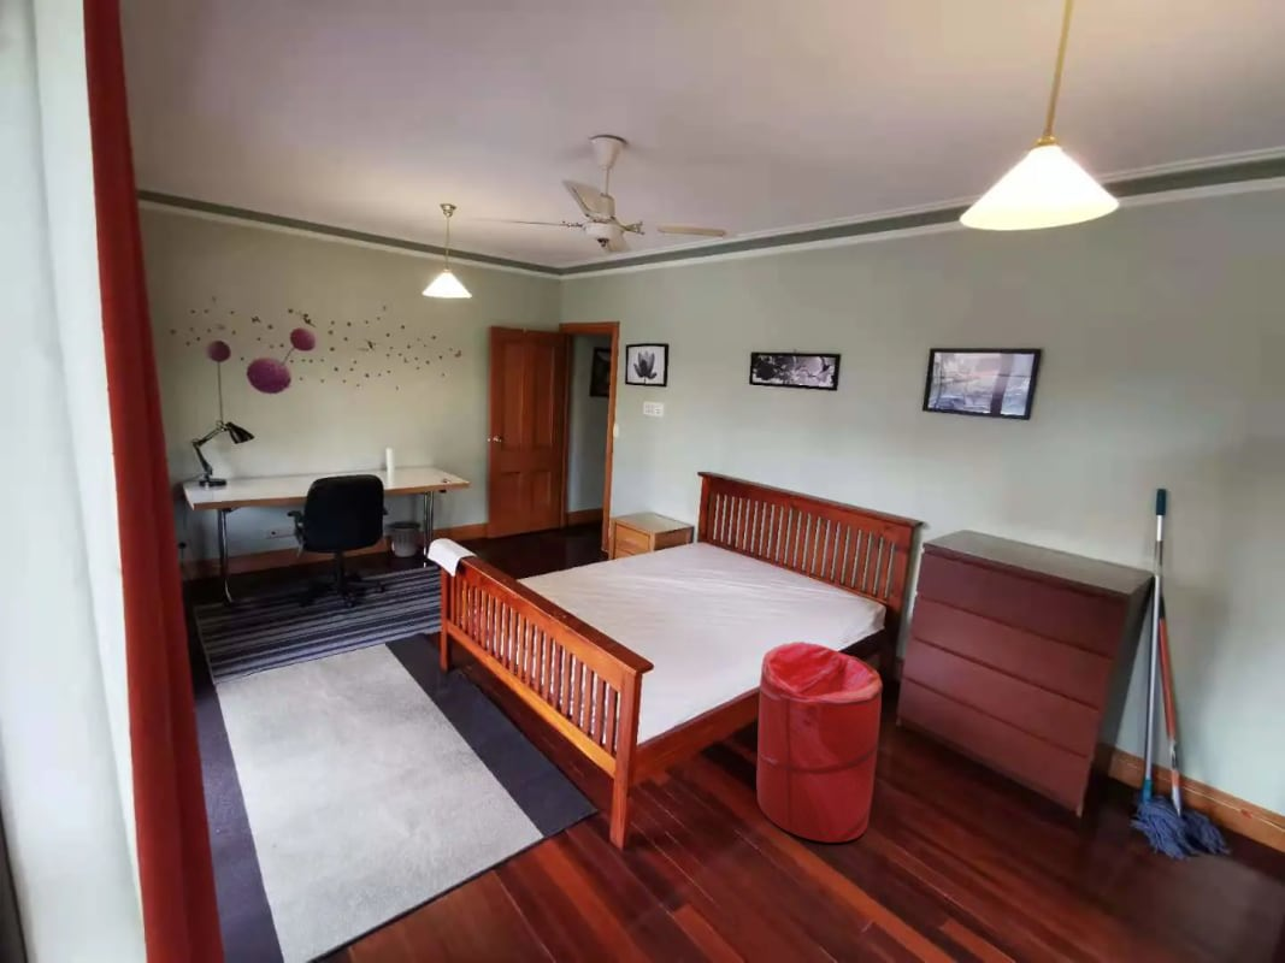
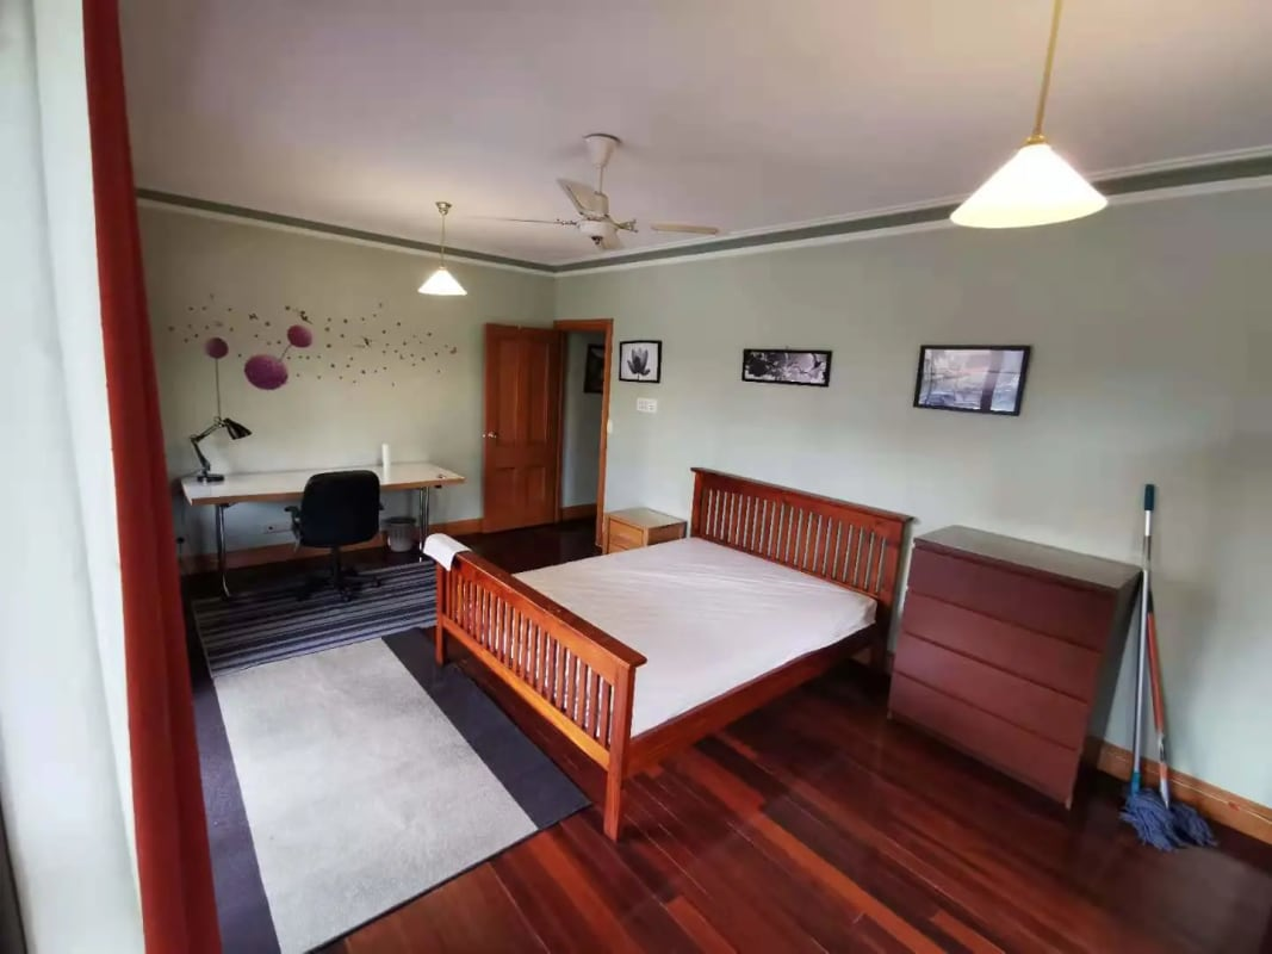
- laundry hamper [755,640,884,844]
